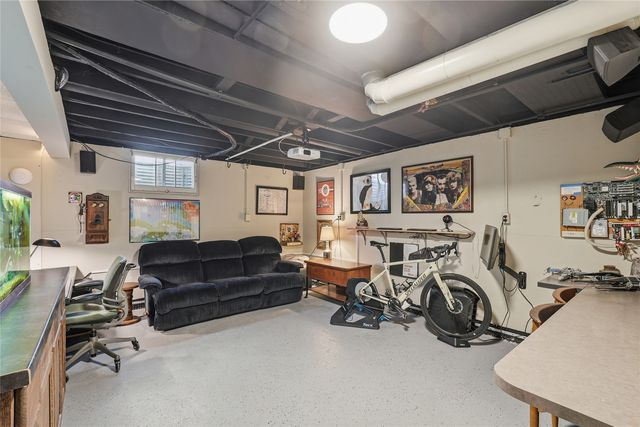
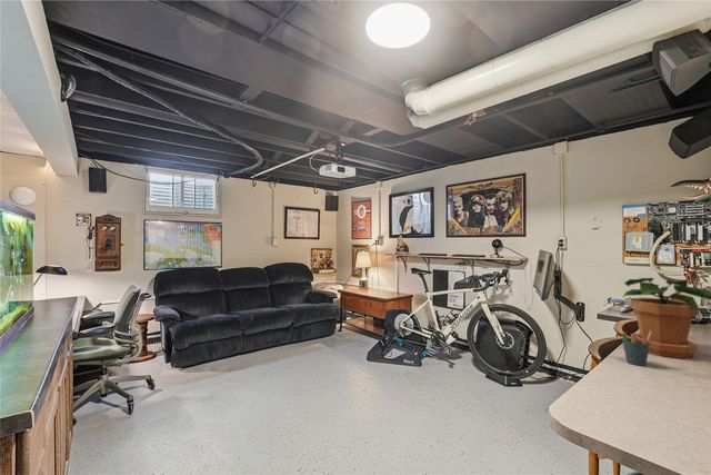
+ potted plant [622,277,711,359]
+ pen holder [620,330,651,367]
